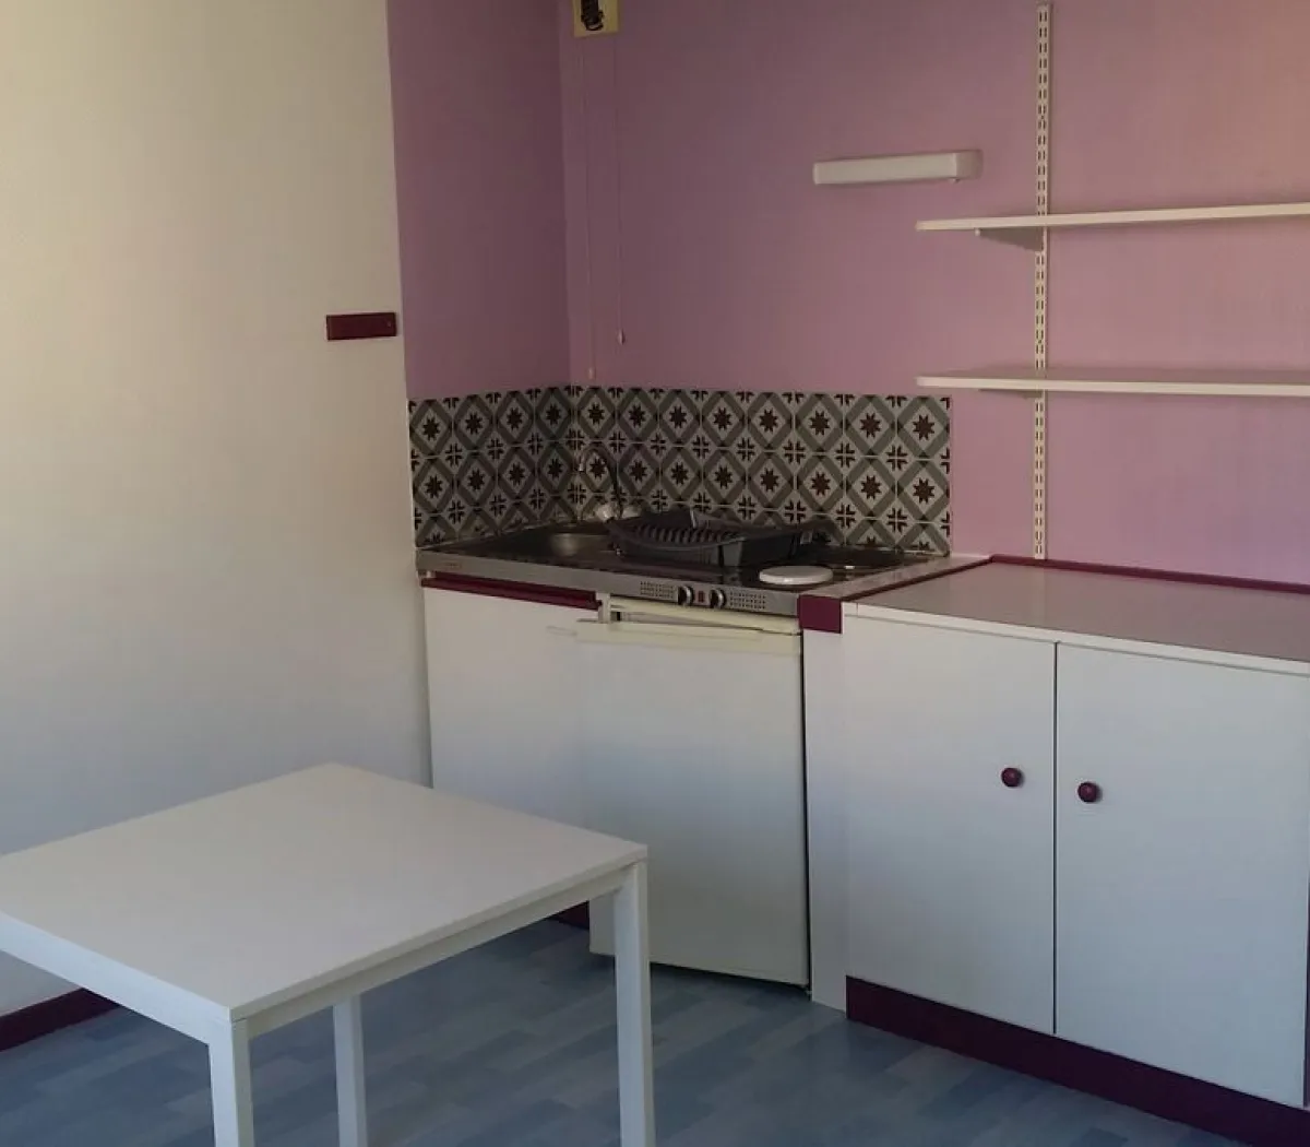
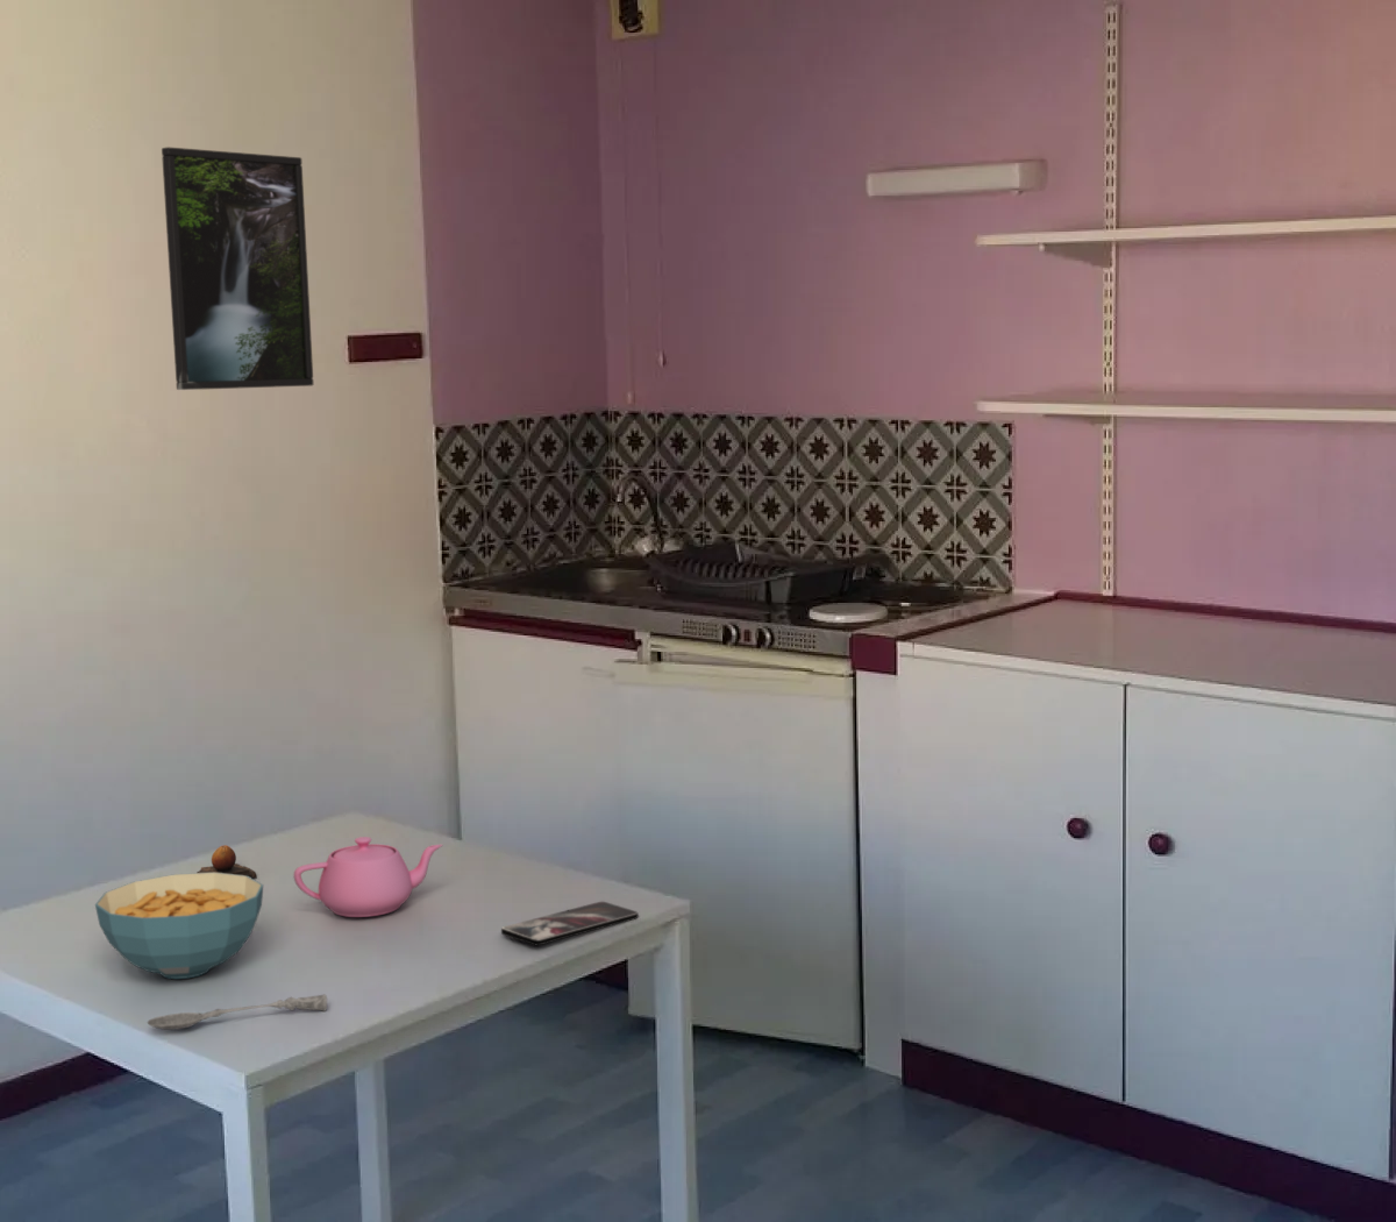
+ teapot [292,836,443,918]
+ smartphone [500,901,640,948]
+ orange [196,844,259,879]
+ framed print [160,146,315,391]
+ soupspoon [146,993,328,1031]
+ cereal bowl [94,873,264,980]
